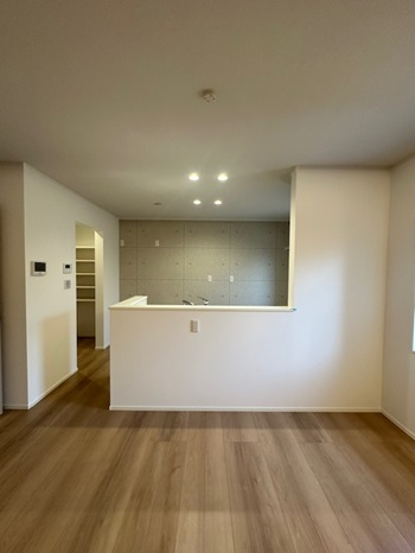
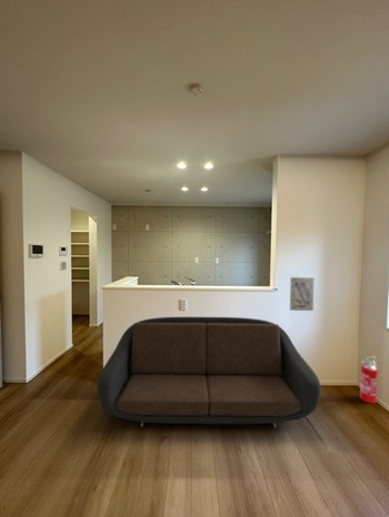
+ wall art [289,276,316,312]
+ sofa [97,316,322,428]
+ fire extinguisher [359,355,379,404]
